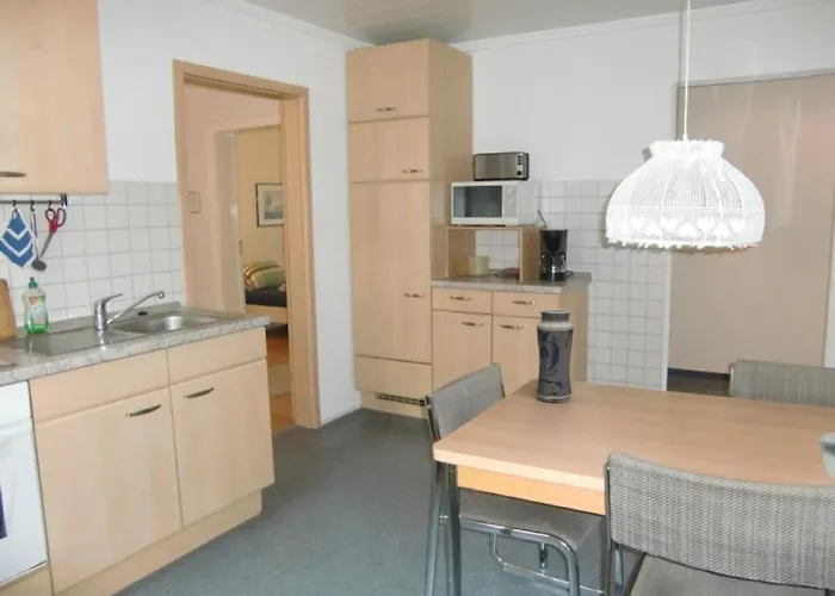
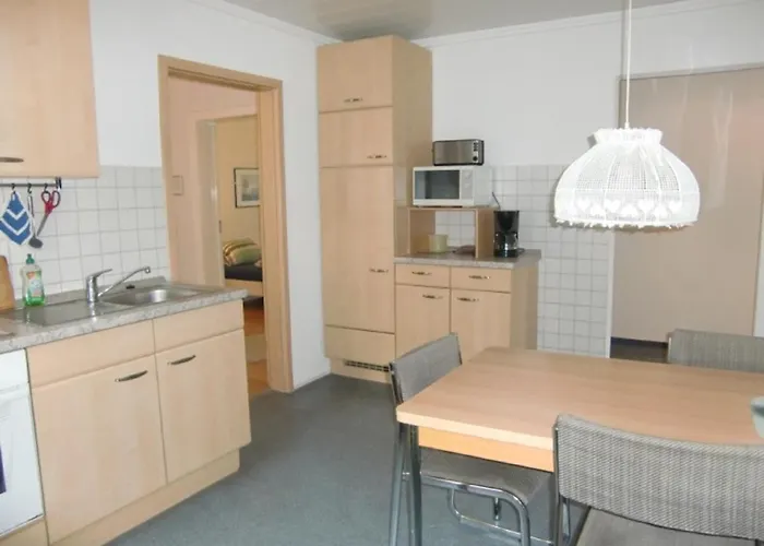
- vase [536,308,575,403]
